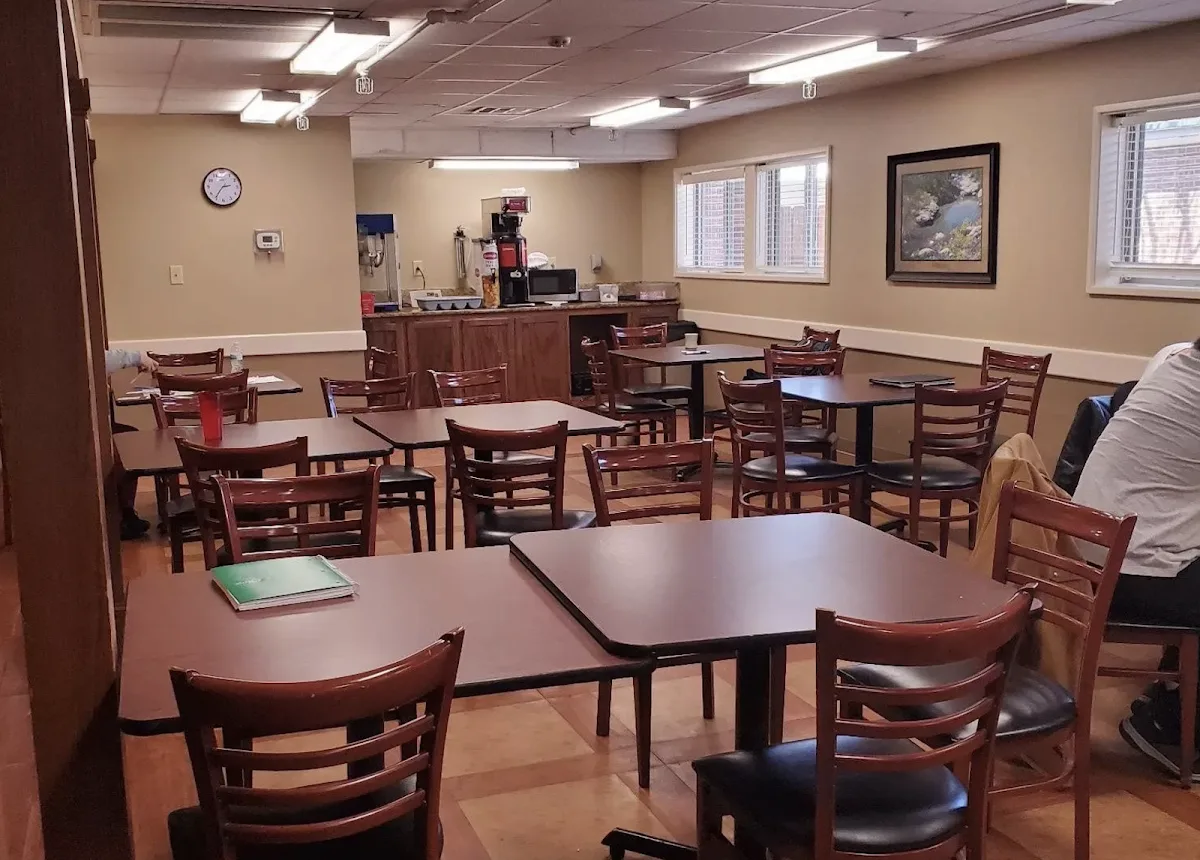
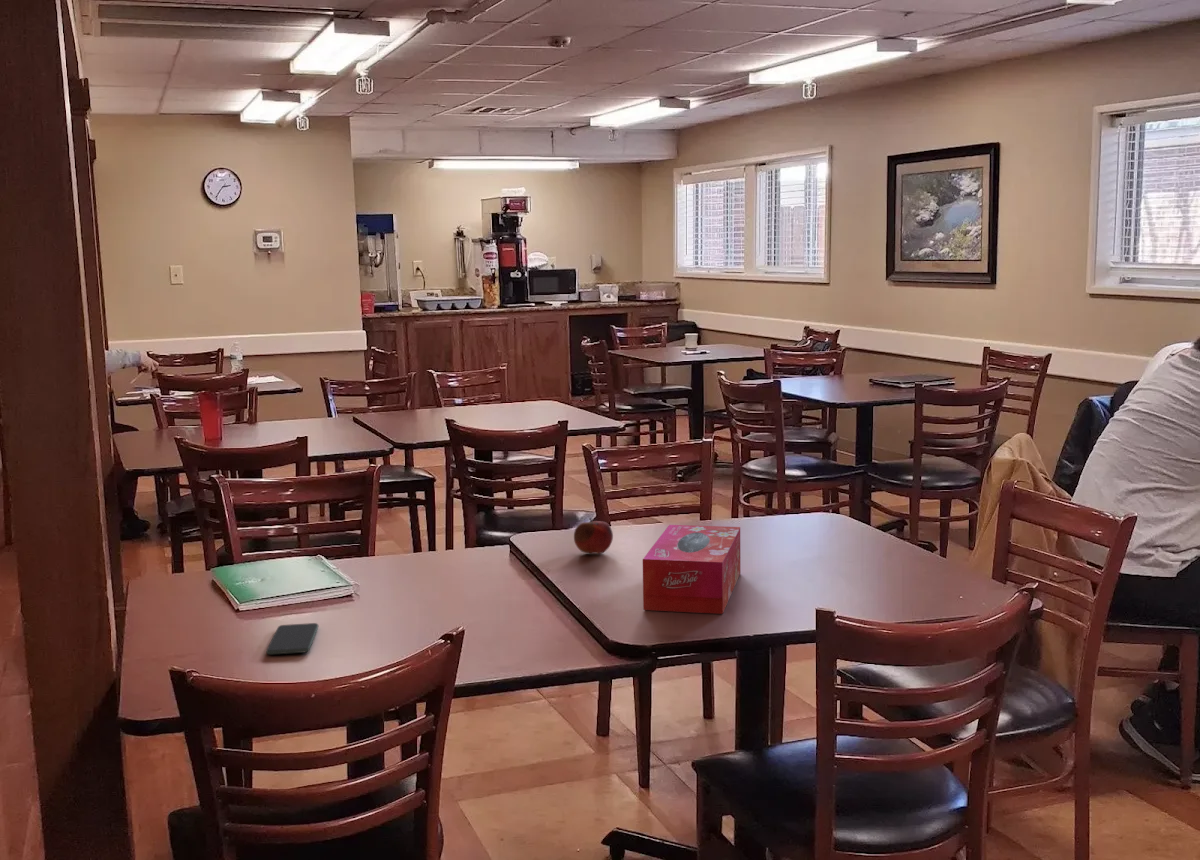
+ tissue box [642,524,741,615]
+ smartphone [265,622,319,656]
+ fruit [573,517,614,555]
